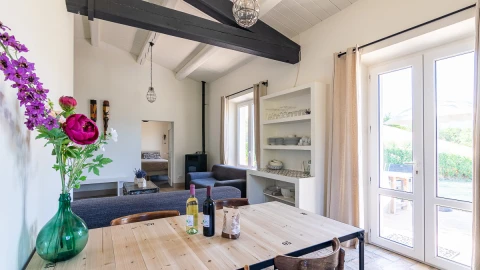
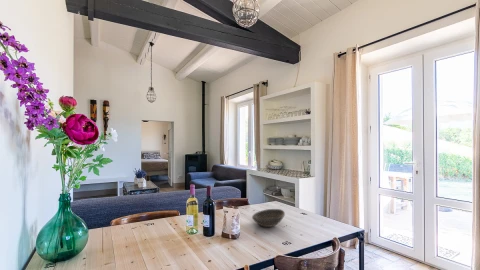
+ bowl [251,208,286,228]
